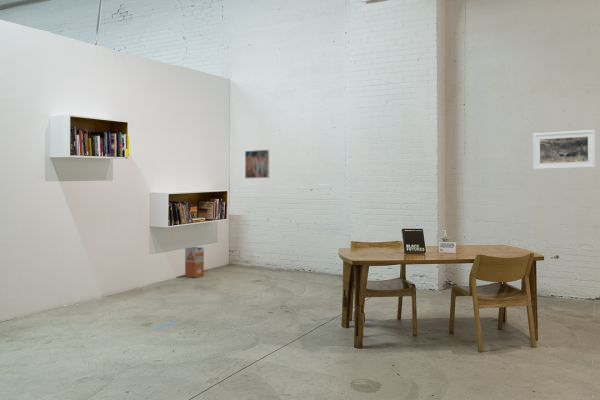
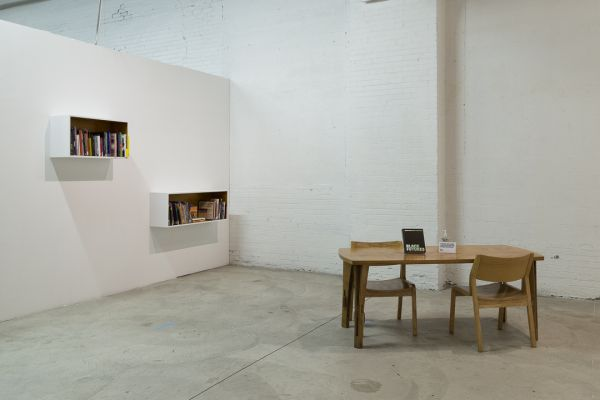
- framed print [532,129,596,170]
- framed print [244,149,271,180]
- waste bin [184,246,205,278]
